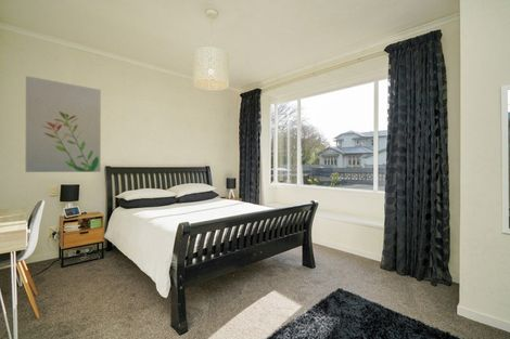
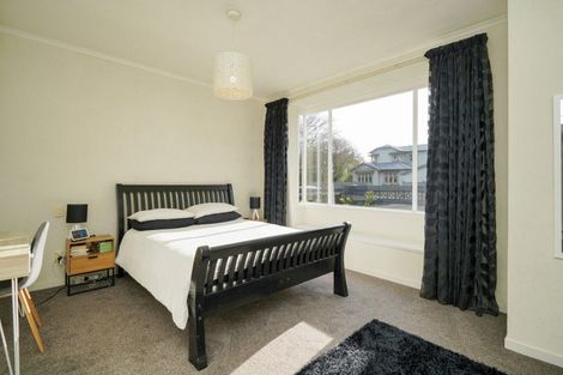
- wall art [25,75,102,173]
